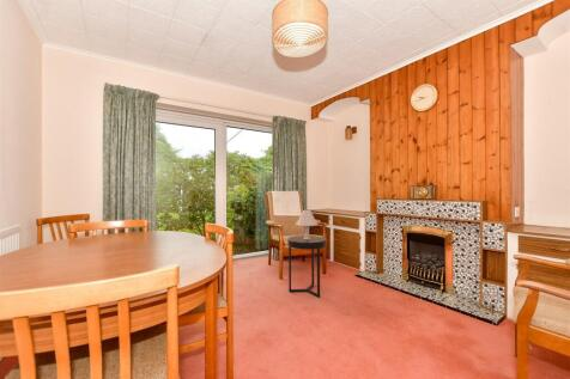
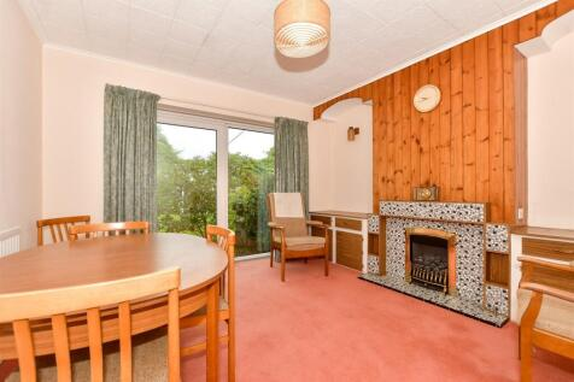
- side table [286,234,328,299]
- table lamp [295,209,320,239]
